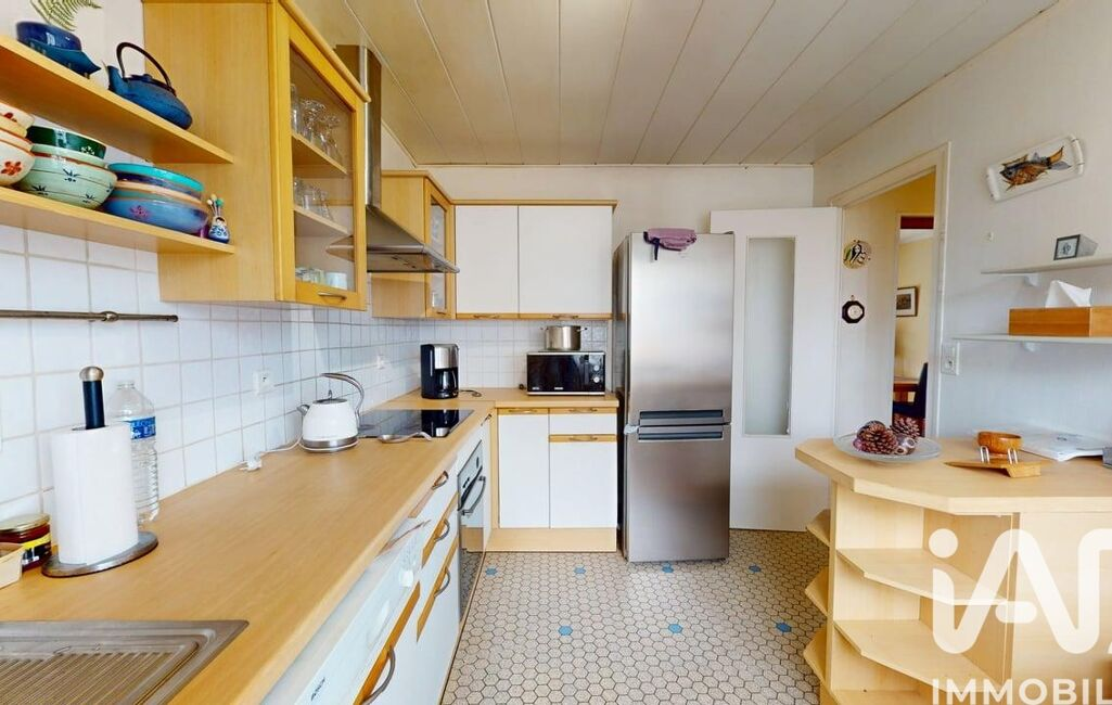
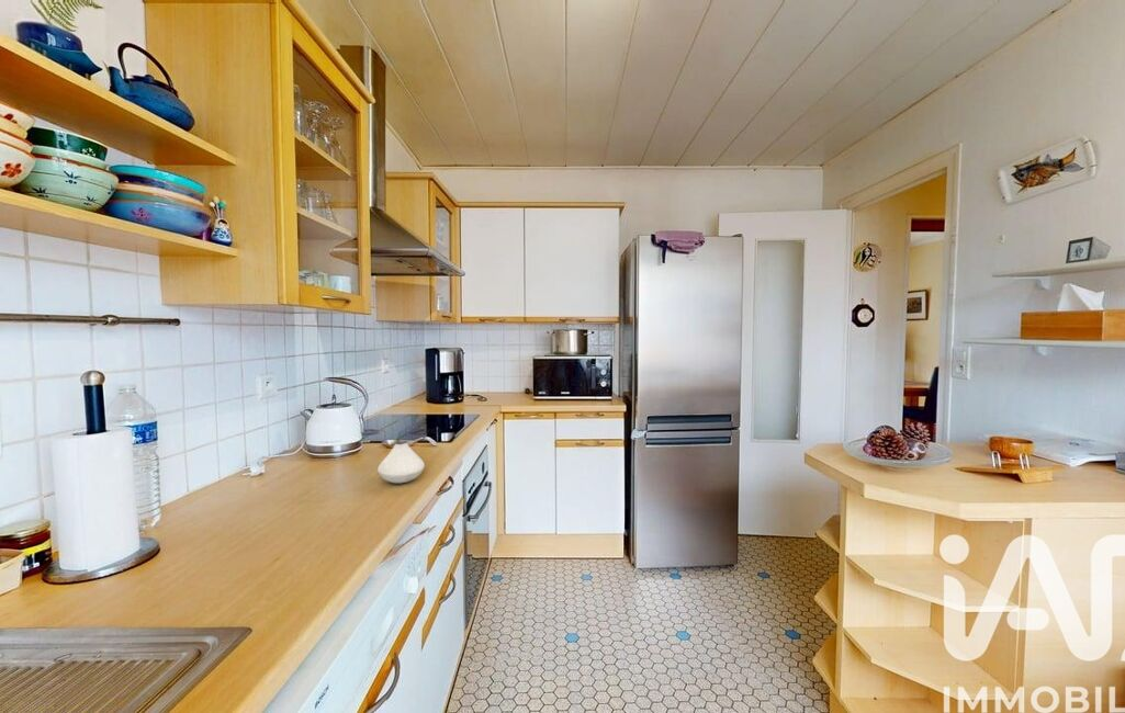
+ spoon rest [376,442,426,484]
